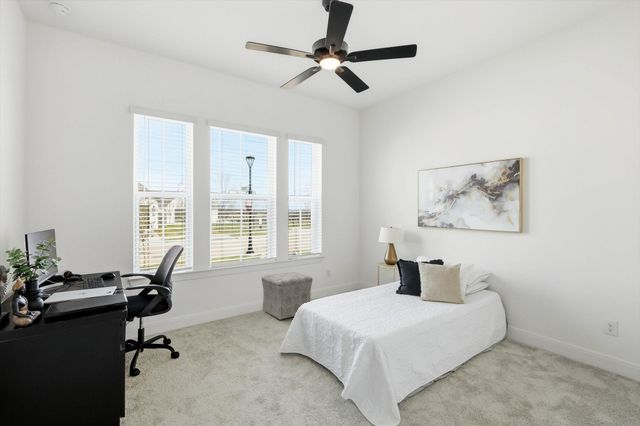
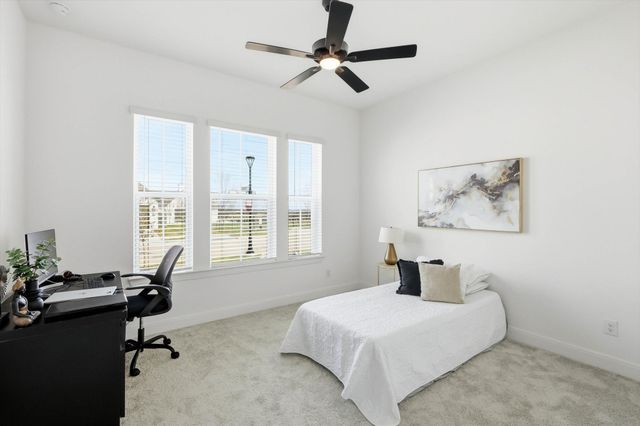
- ottoman [261,271,314,321]
